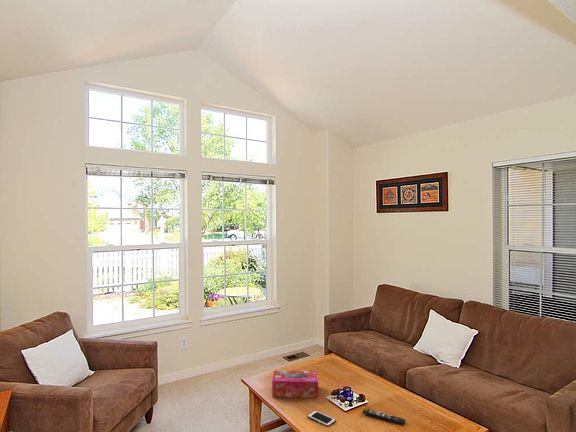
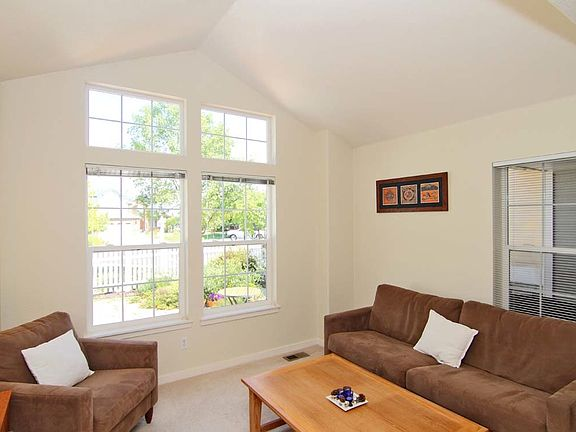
- remote control [362,407,406,427]
- tissue box [271,370,319,398]
- cell phone [307,410,337,428]
